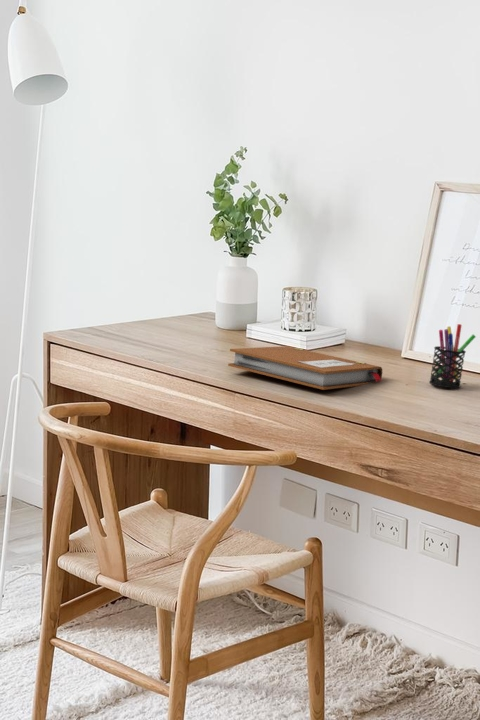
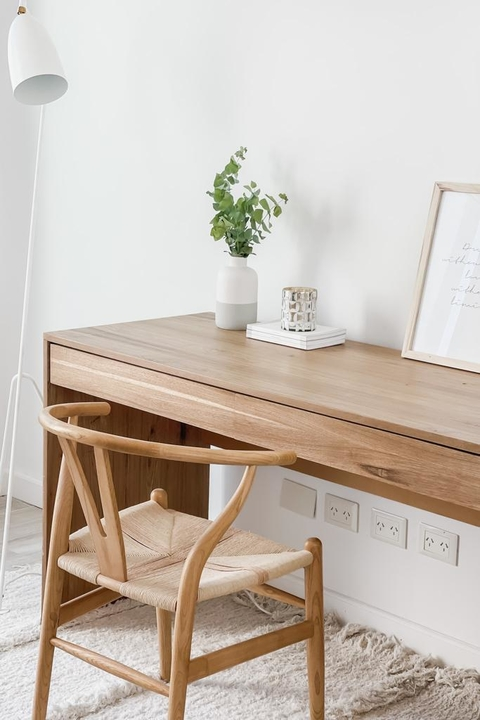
- notebook [227,345,383,391]
- pen holder [428,323,477,389]
